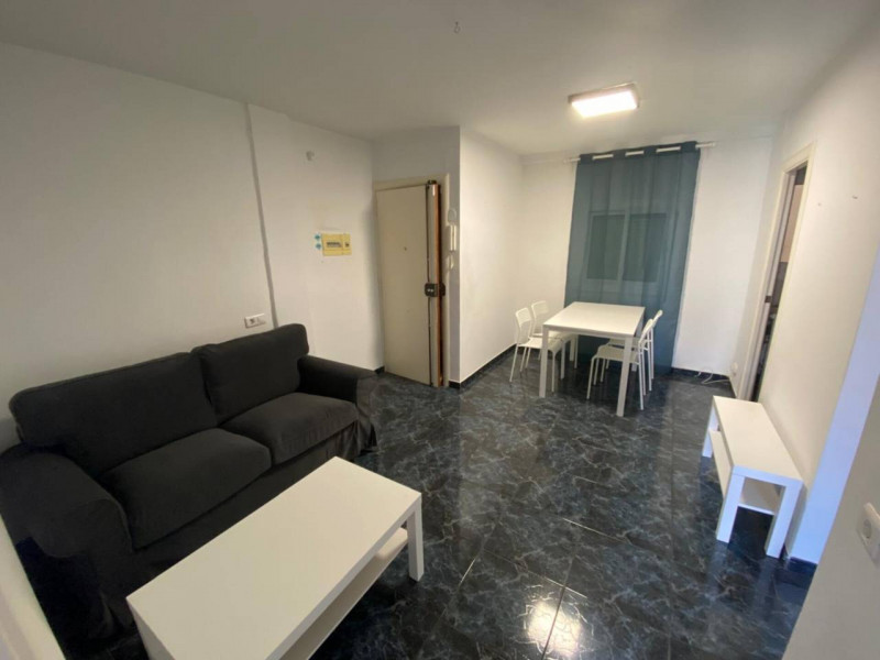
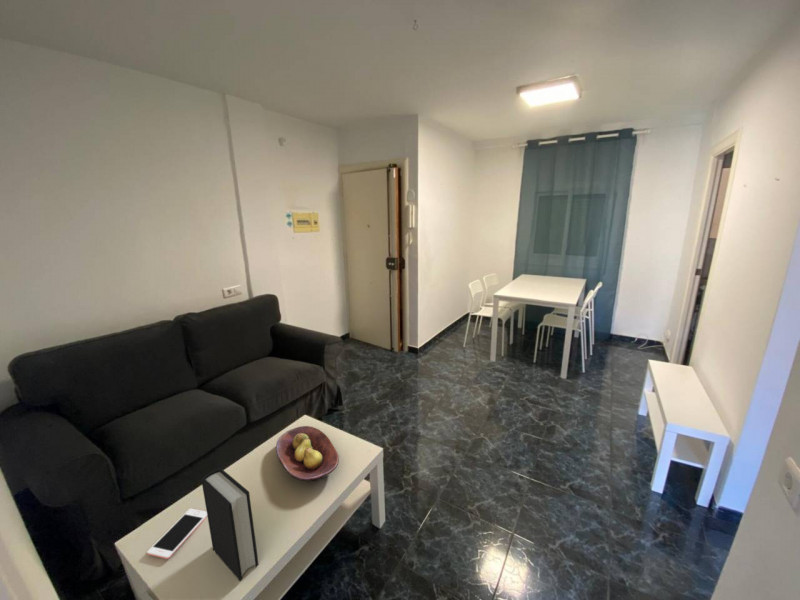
+ fruit bowl [275,425,340,482]
+ cell phone [146,508,208,560]
+ book [200,467,260,582]
